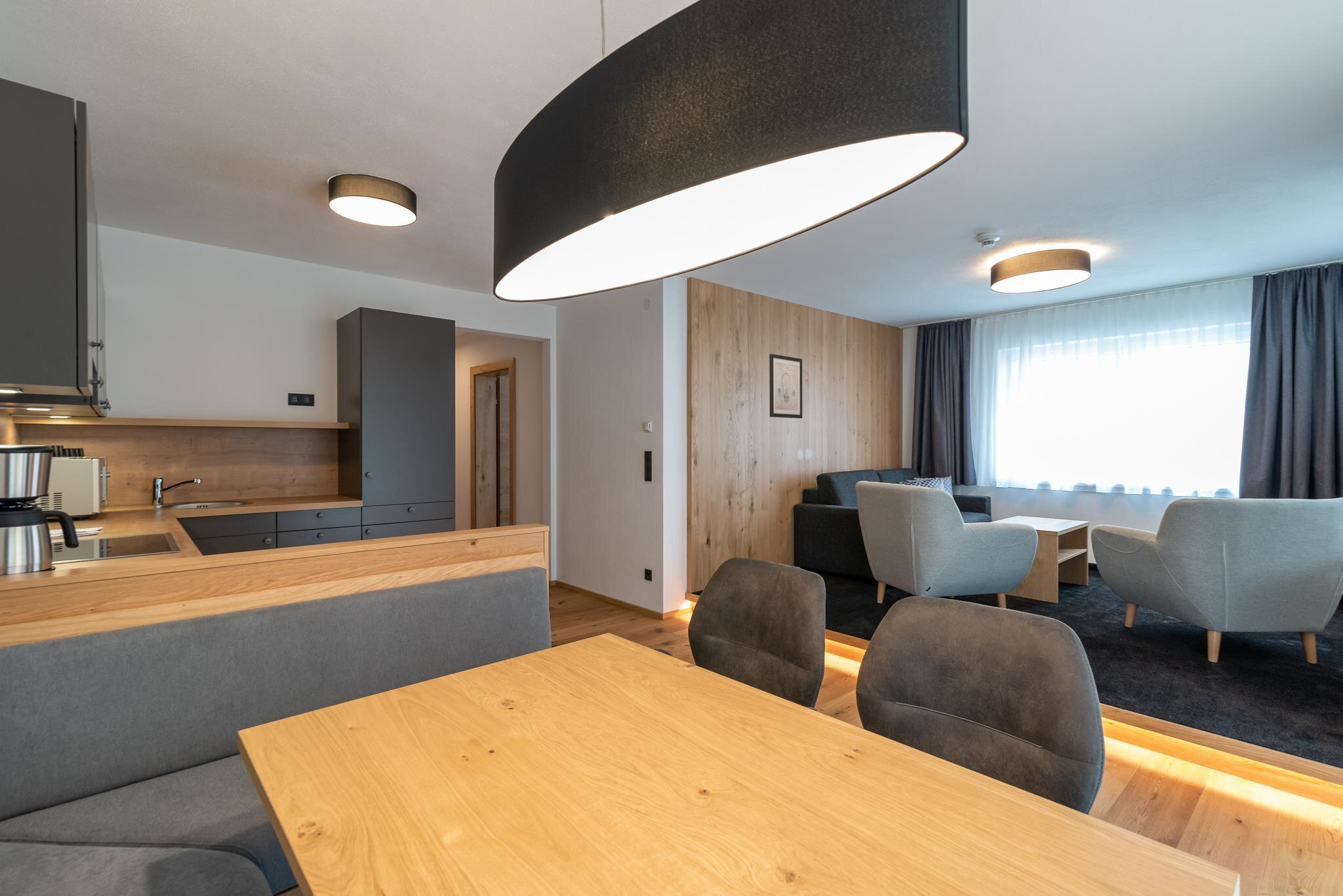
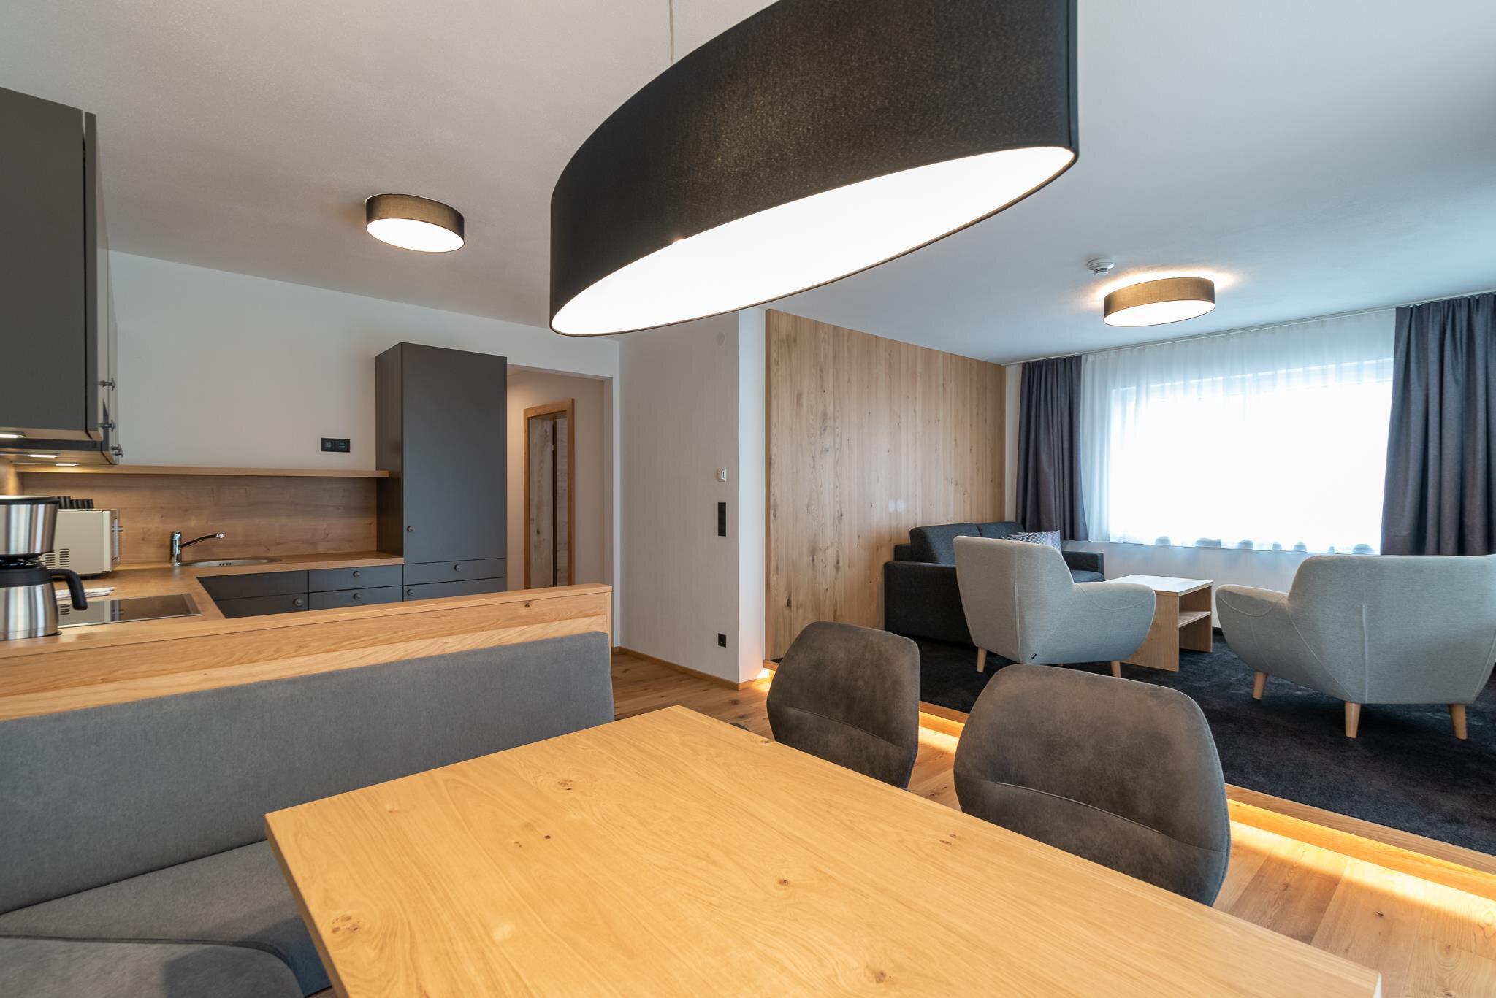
- wall art [769,353,803,419]
